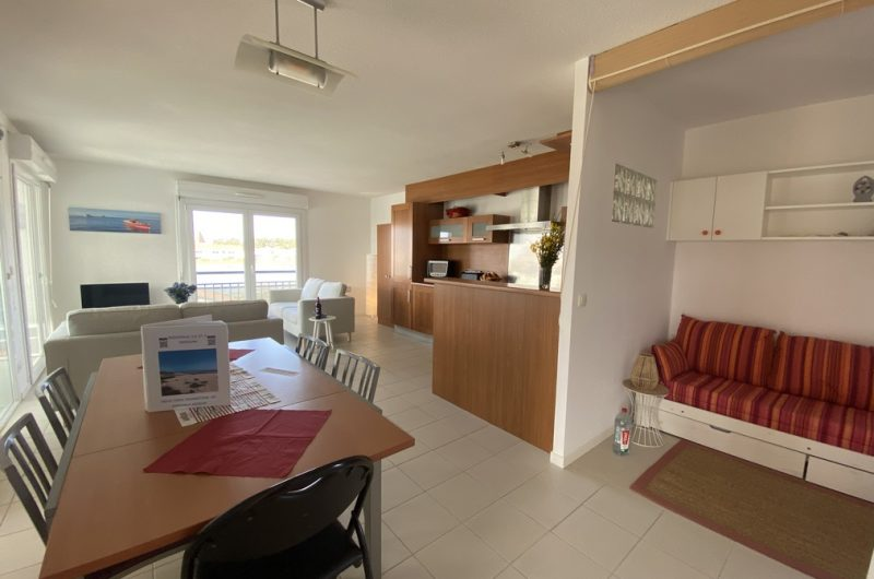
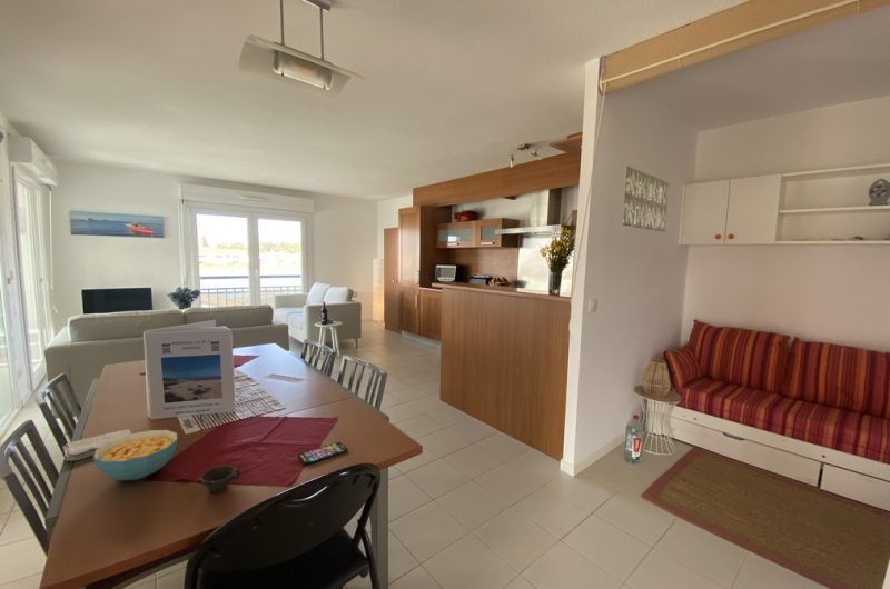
+ smartphone [297,441,348,467]
+ washcloth [61,428,134,462]
+ cereal bowl [92,429,178,481]
+ cup [198,465,241,495]
